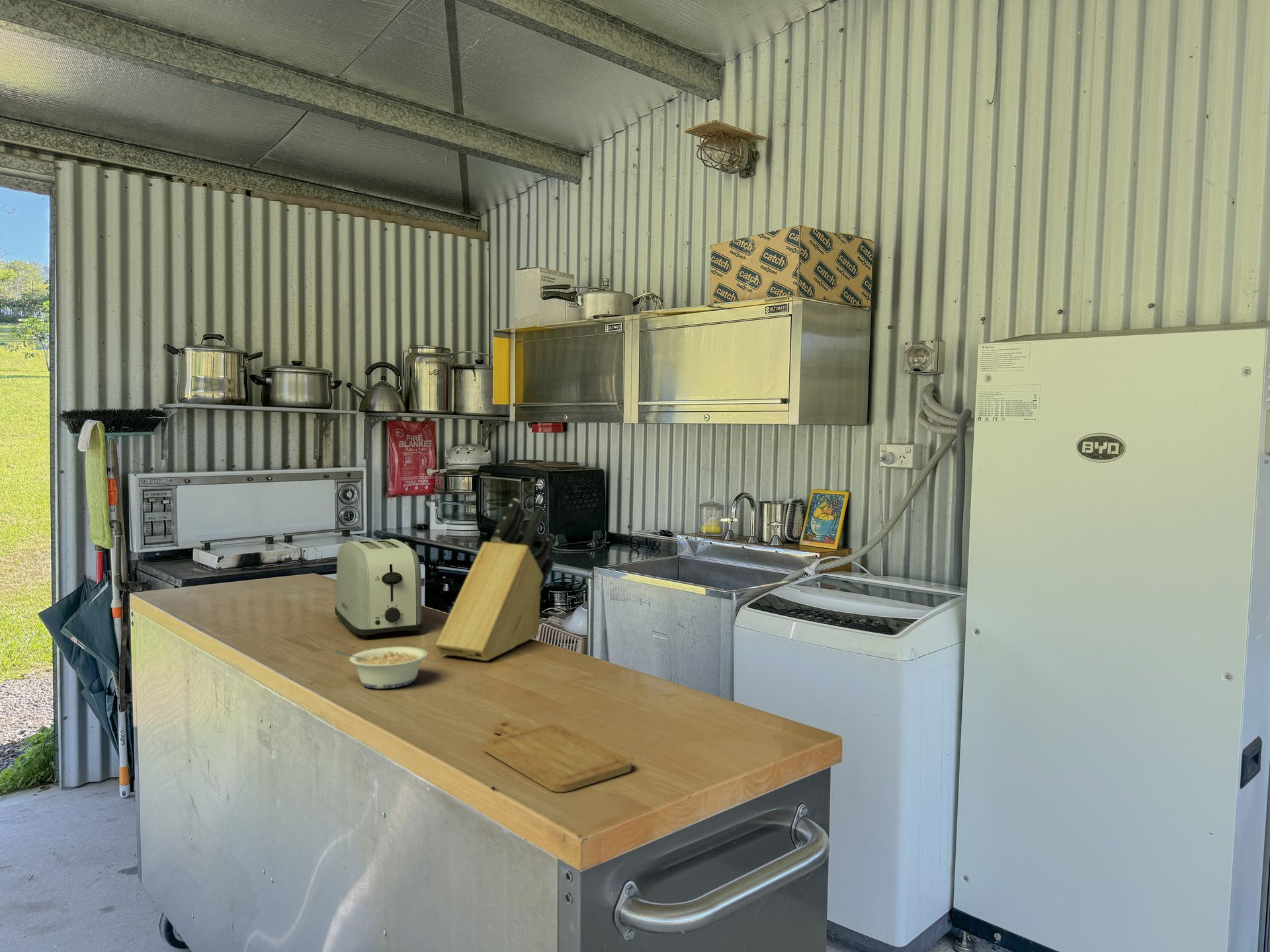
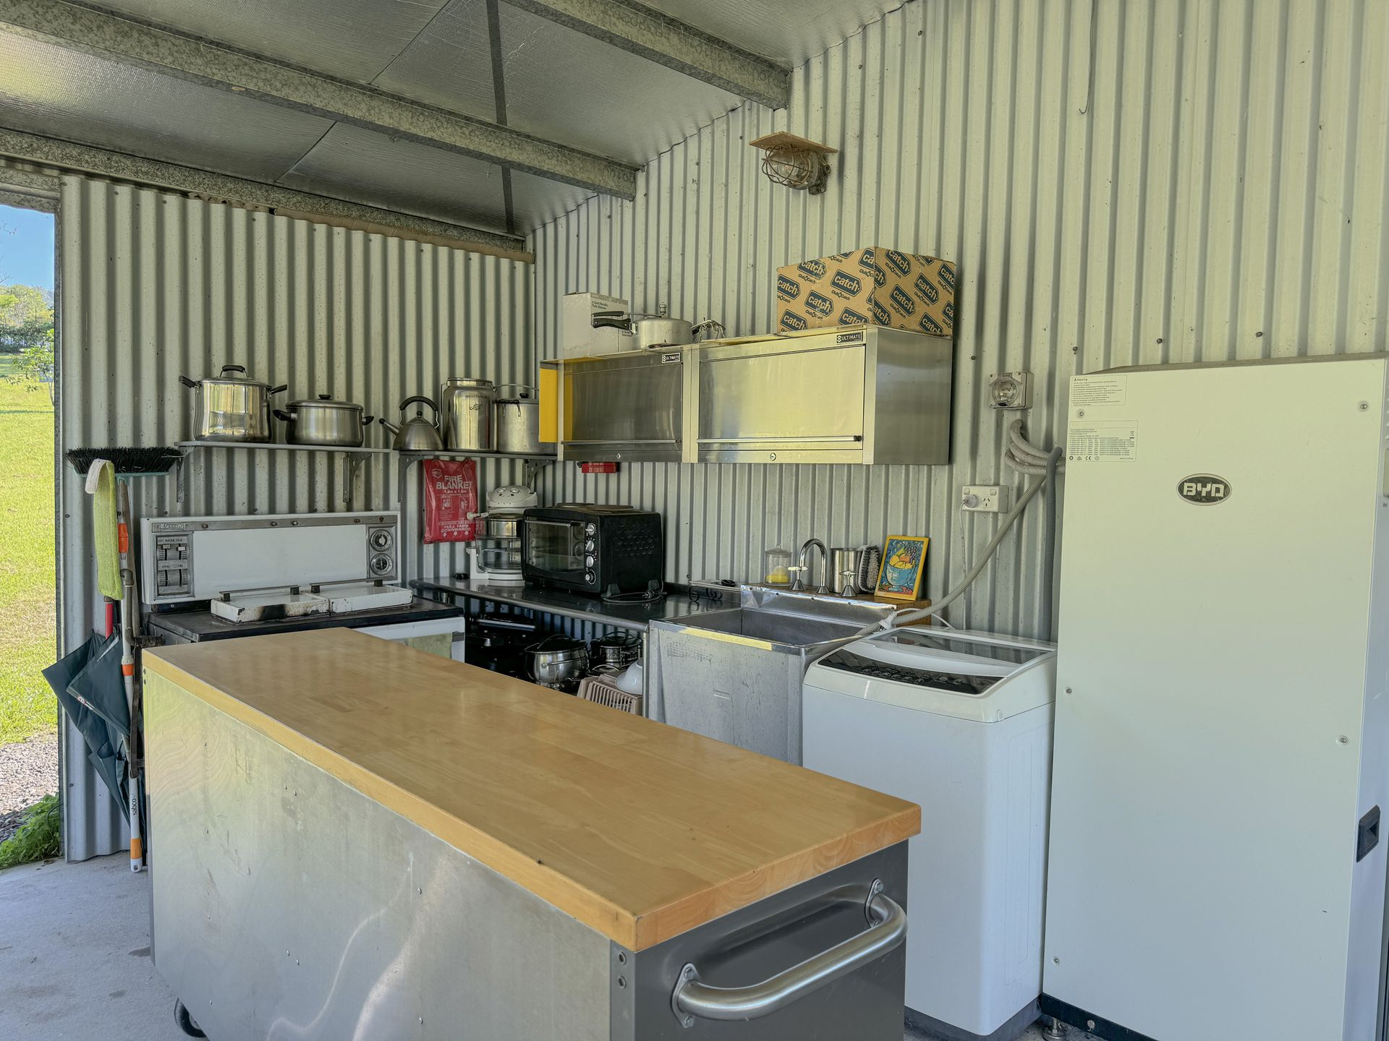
- toaster [334,538,423,639]
- legume [334,646,428,689]
- knife block [435,498,556,662]
- chopping board [483,720,632,793]
